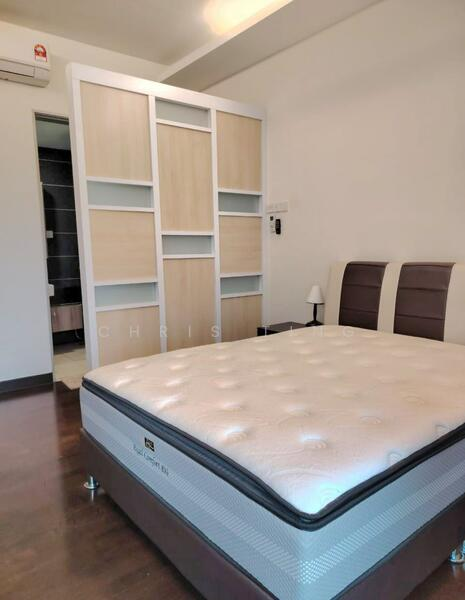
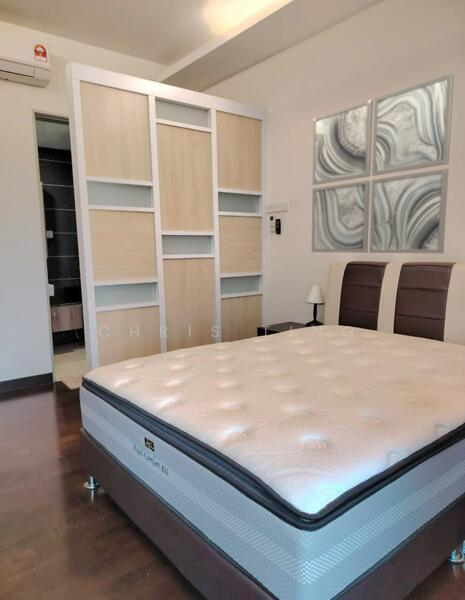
+ wall art [311,72,455,254]
